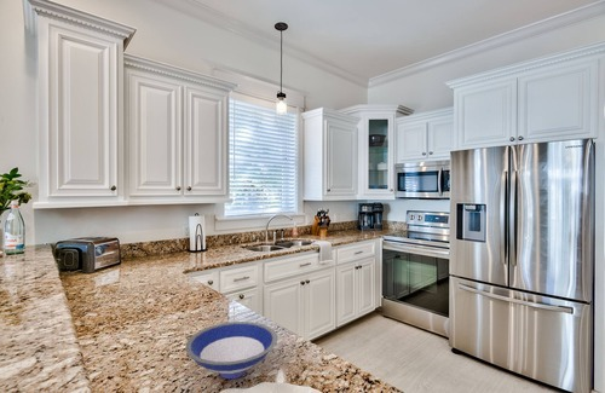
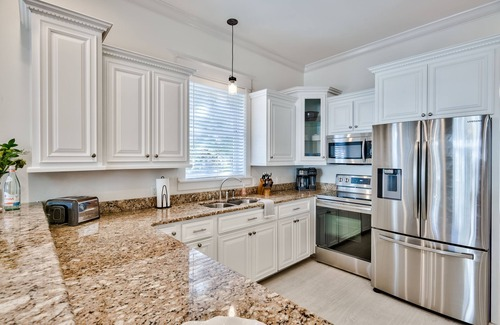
- bowl [184,320,278,380]
